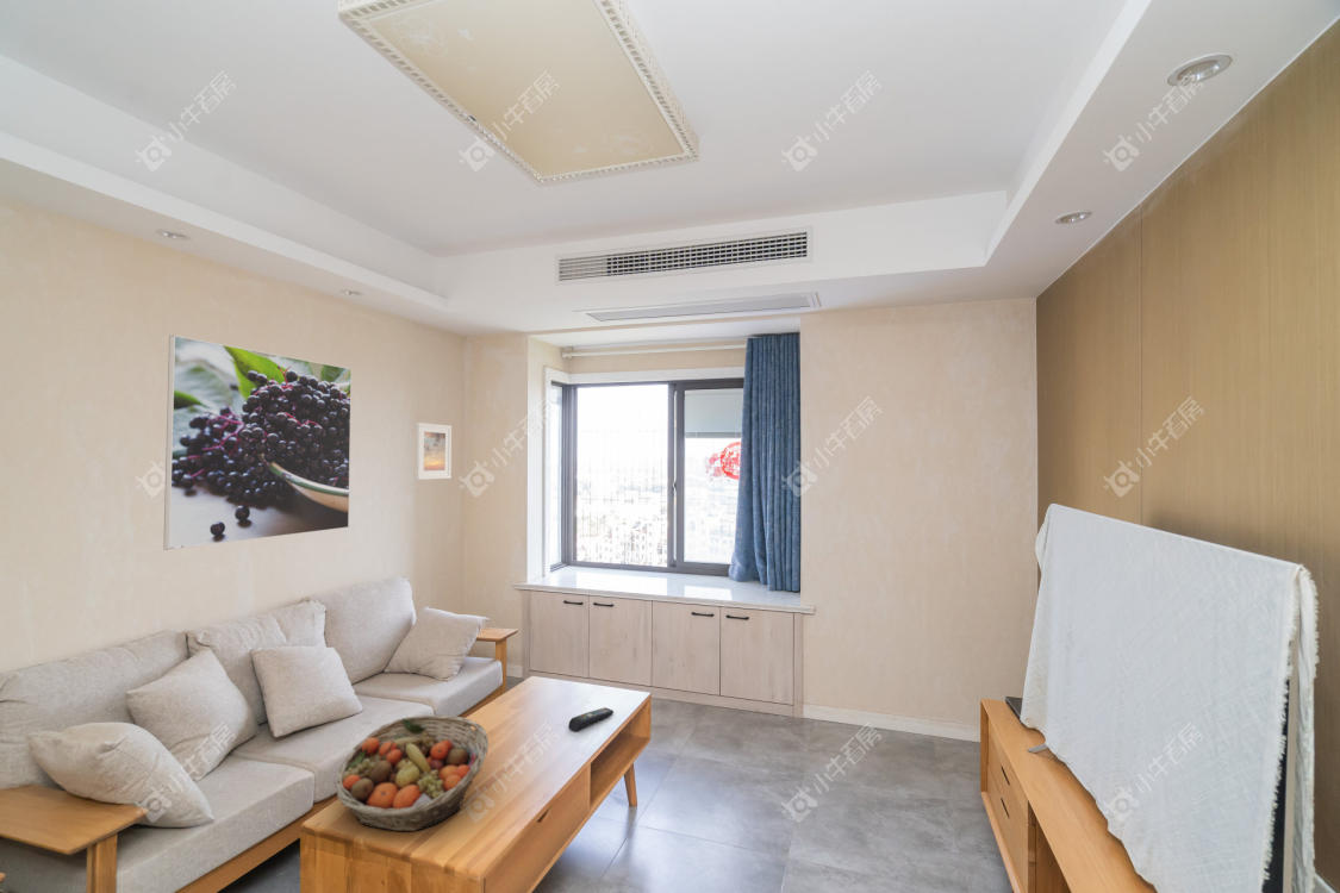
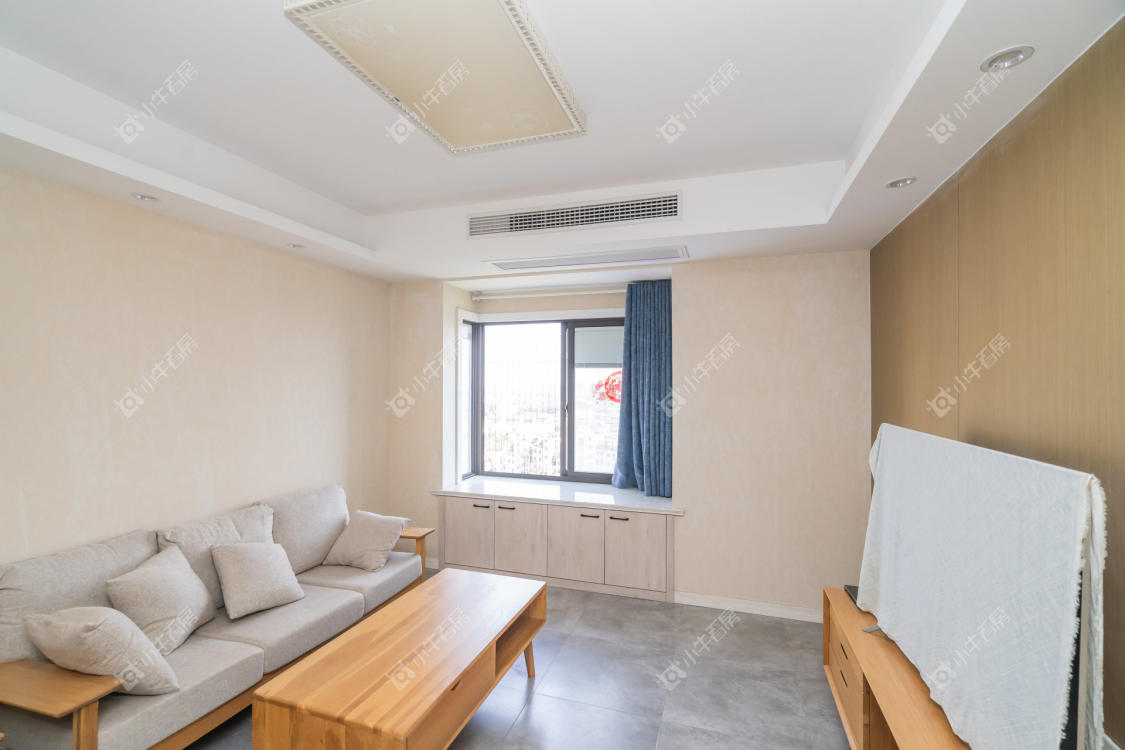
- remote control [567,706,615,732]
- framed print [162,335,353,551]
- fruit basket [334,713,490,832]
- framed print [415,421,453,481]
